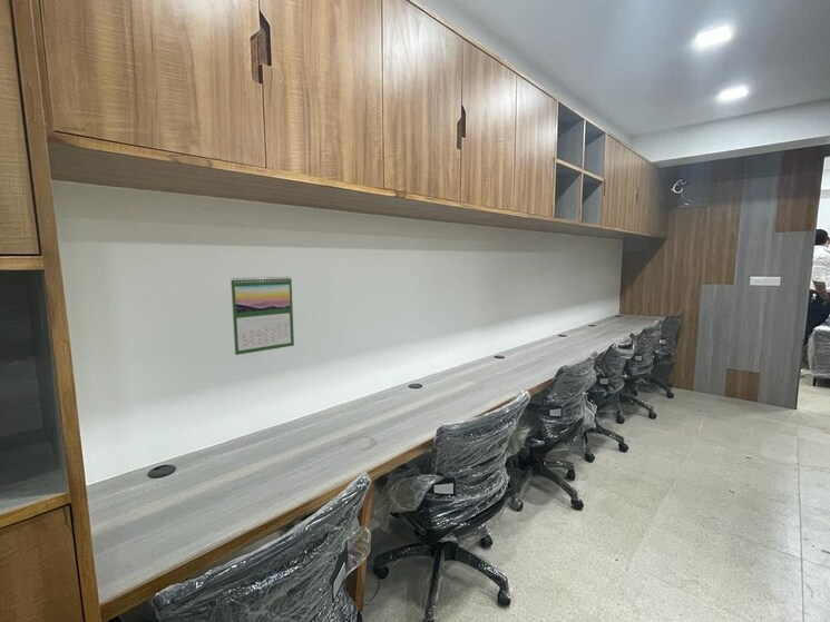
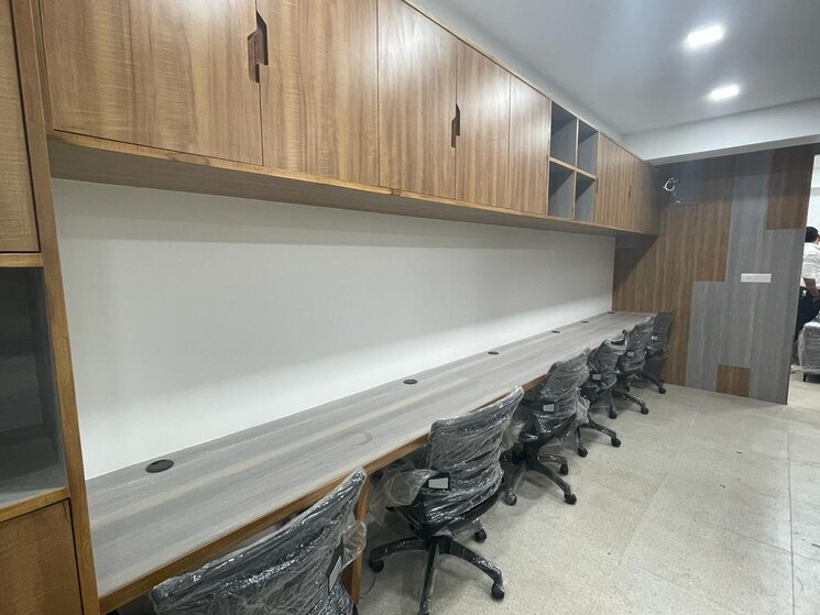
- calendar [230,275,295,356]
